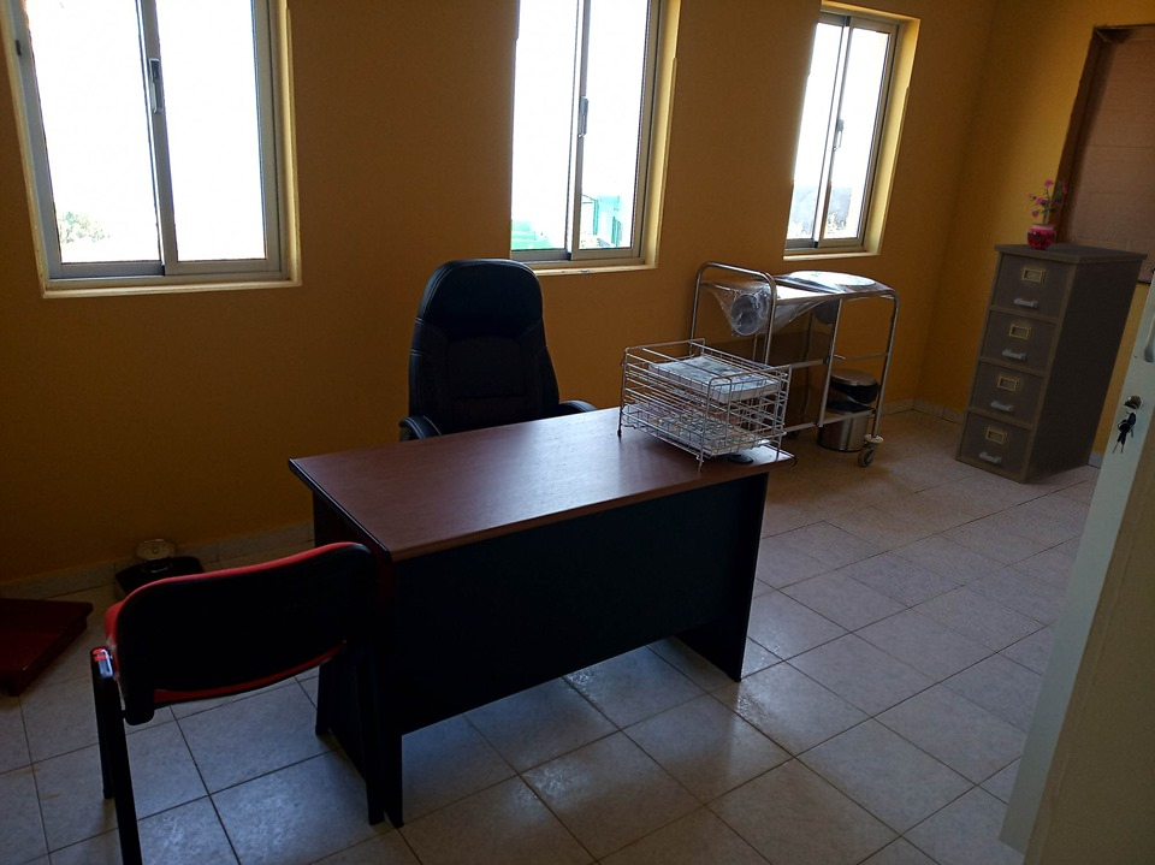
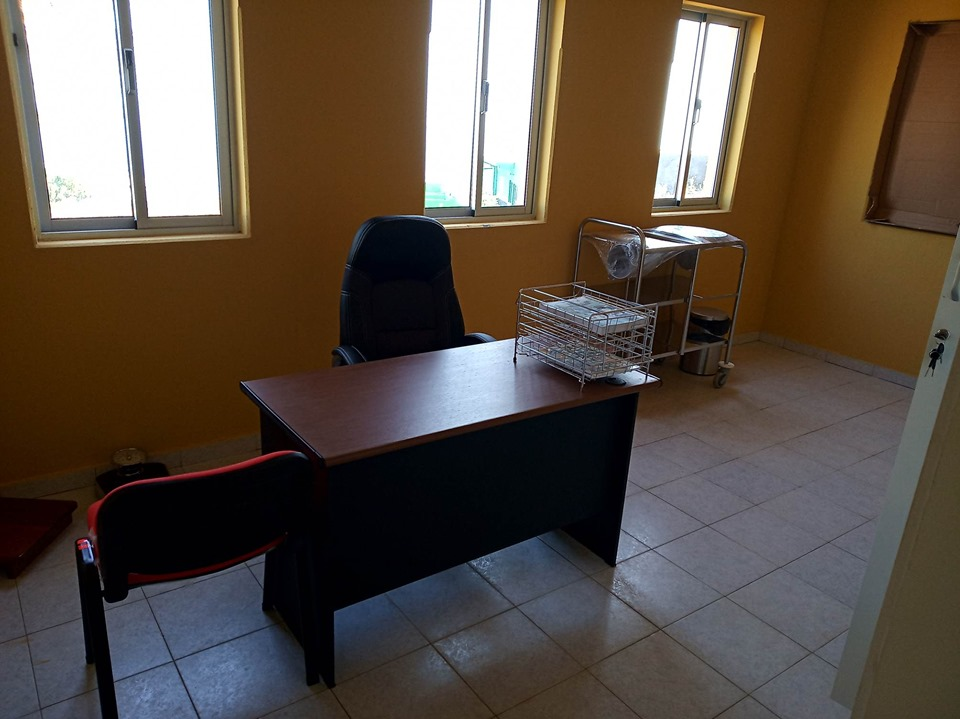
- filing cabinet [953,242,1149,485]
- potted plant [1025,179,1068,250]
